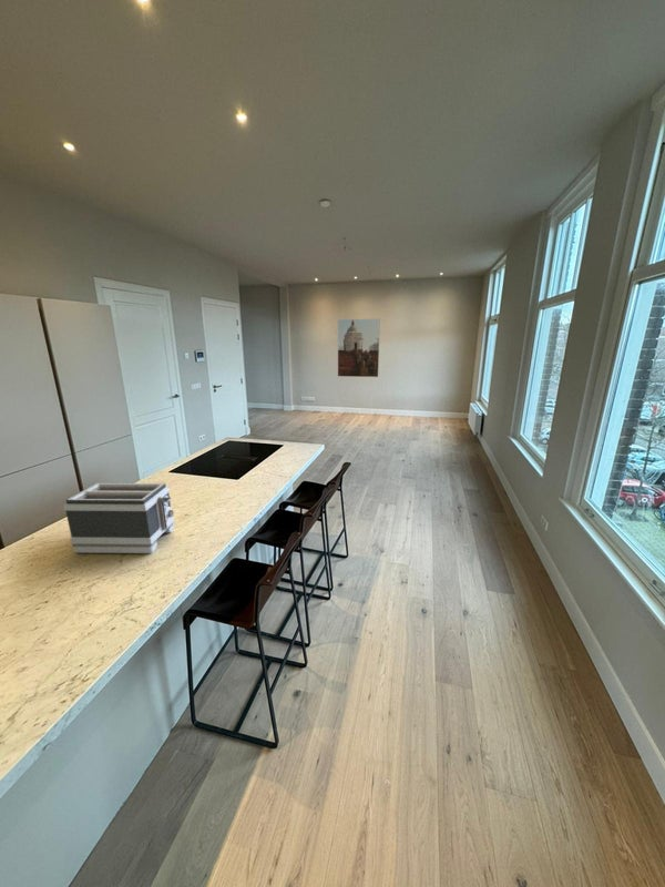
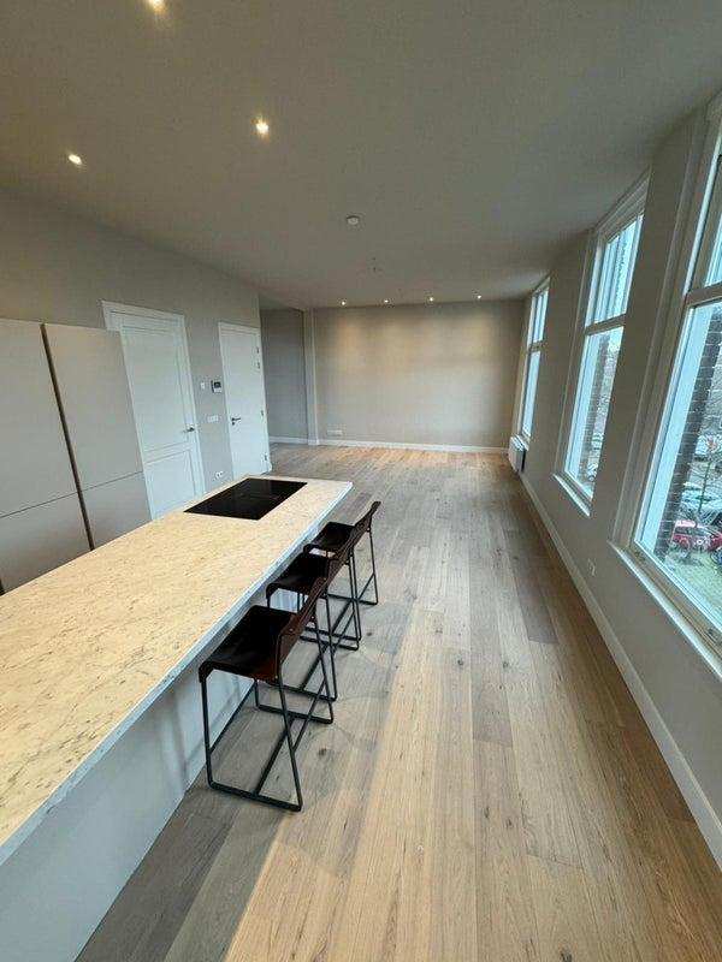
- toaster [62,482,175,554]
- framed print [337,318,381,378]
